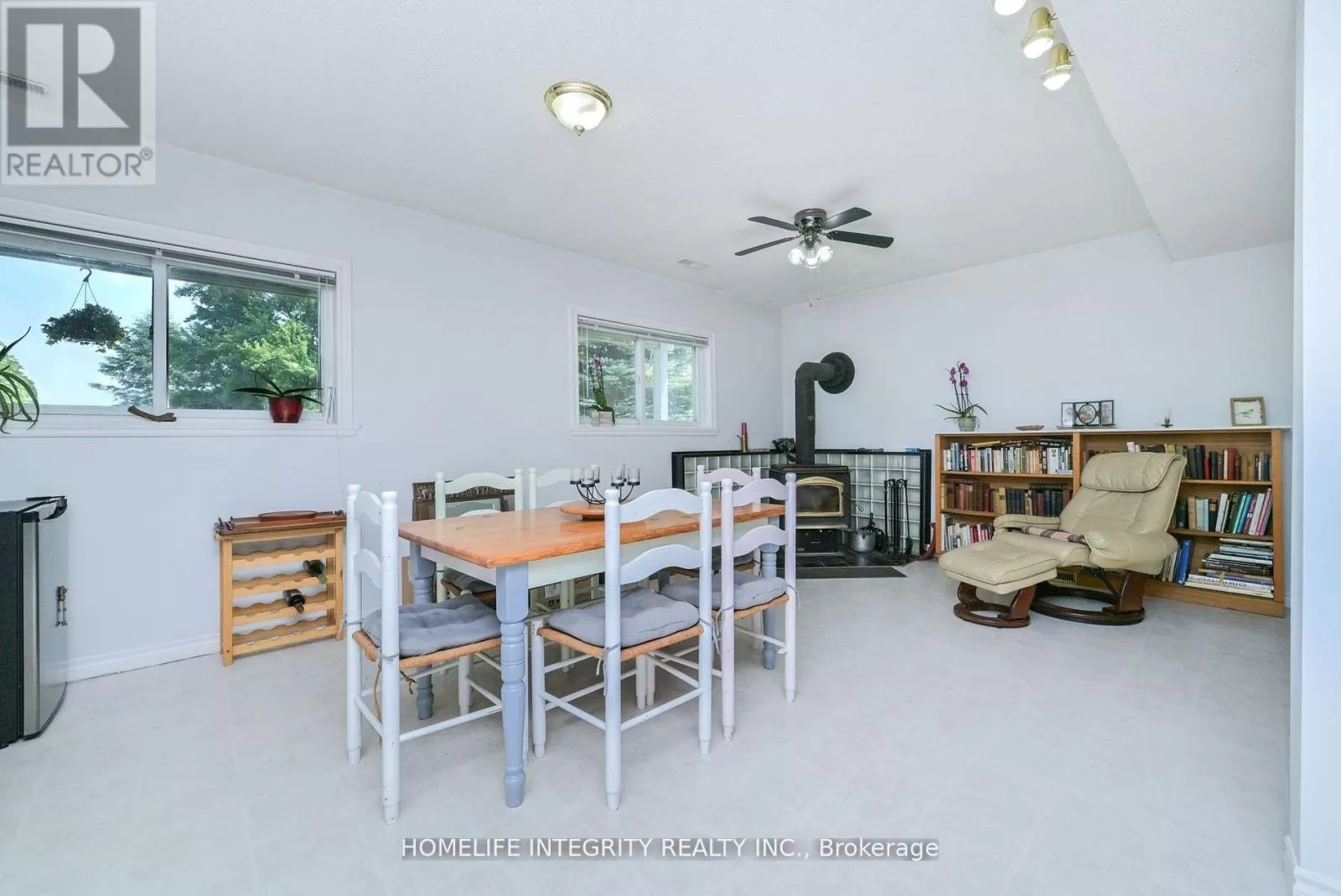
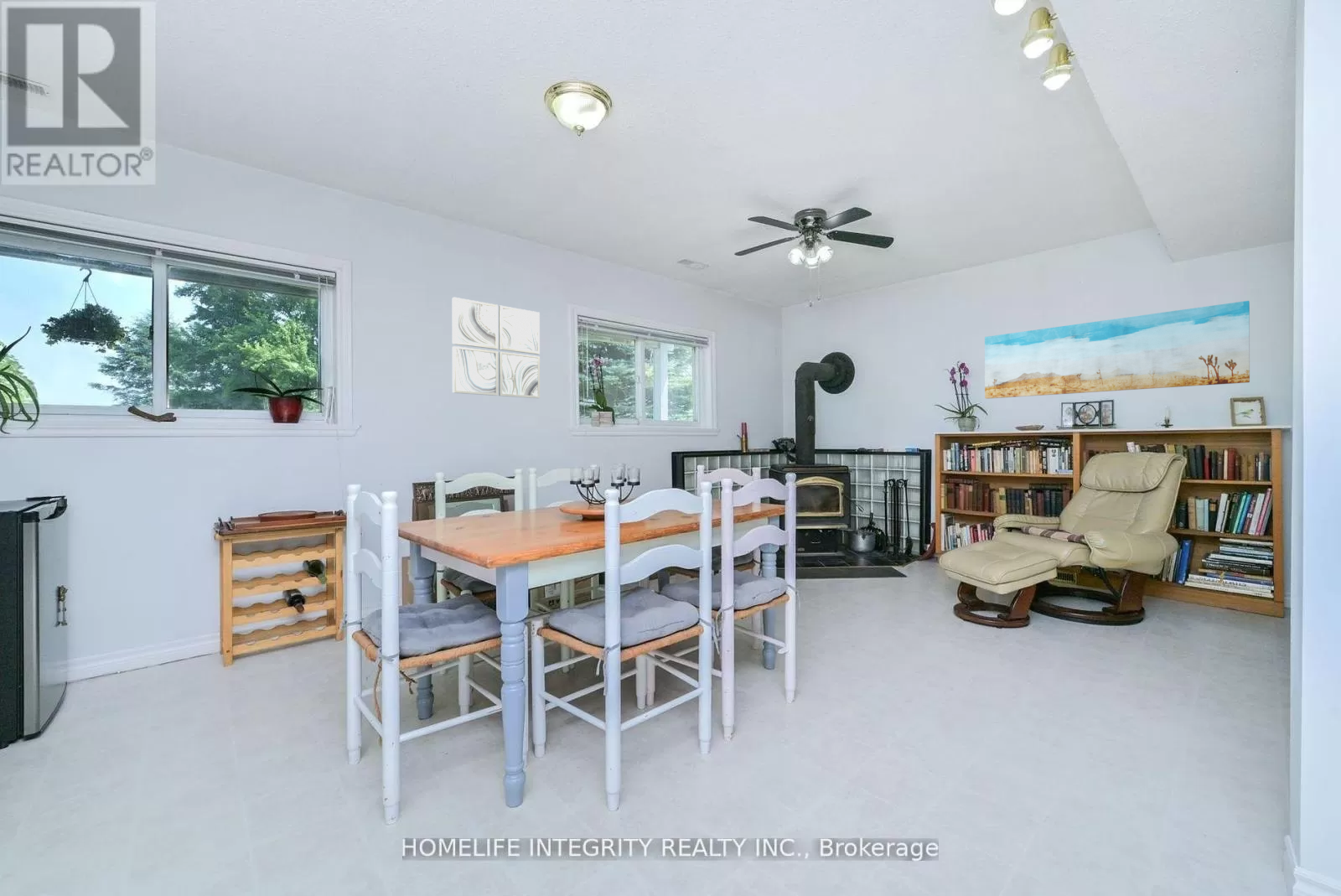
+ wall art [452,296,541,399]
+ wall art [984,300,1250,400]
